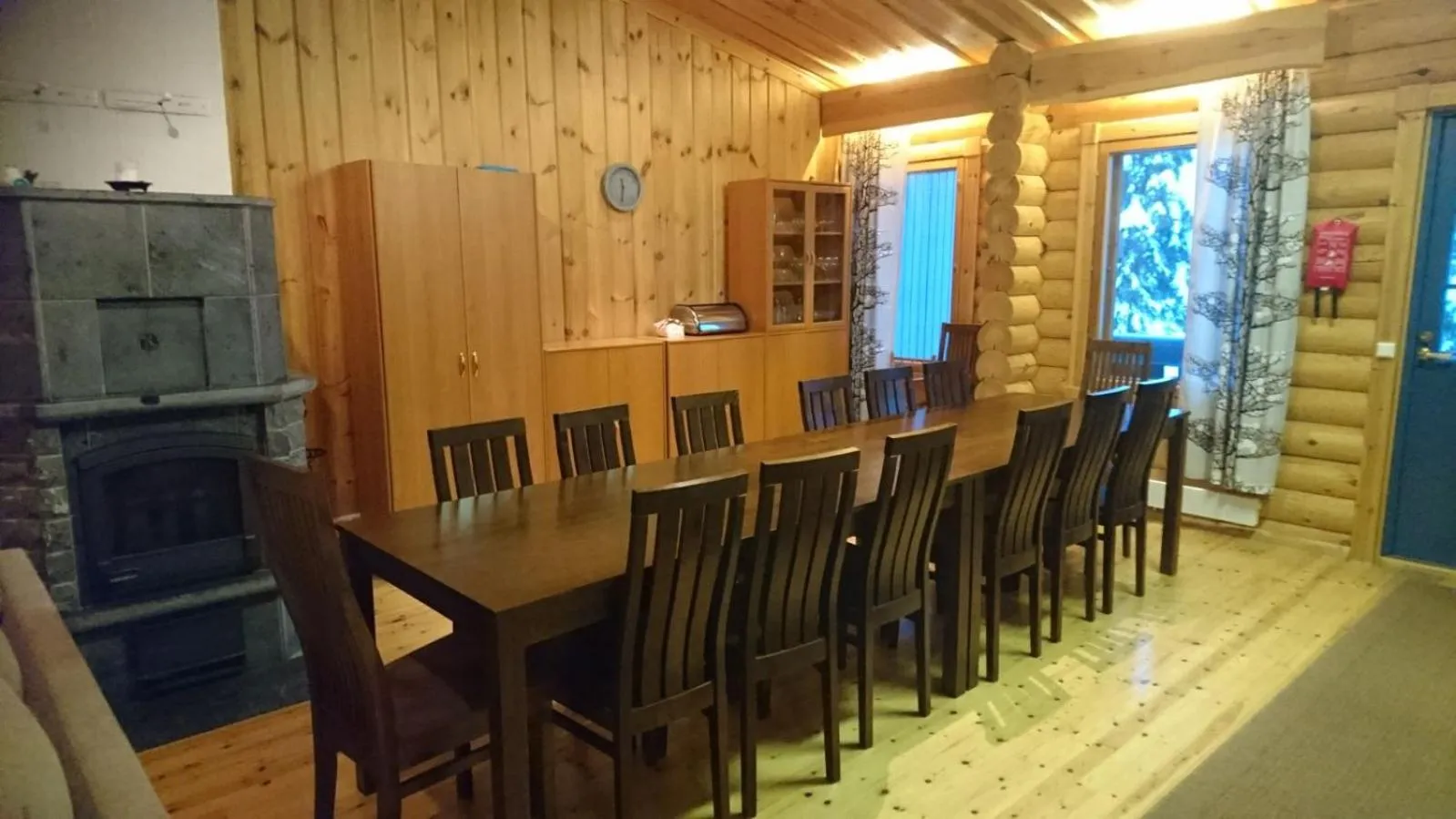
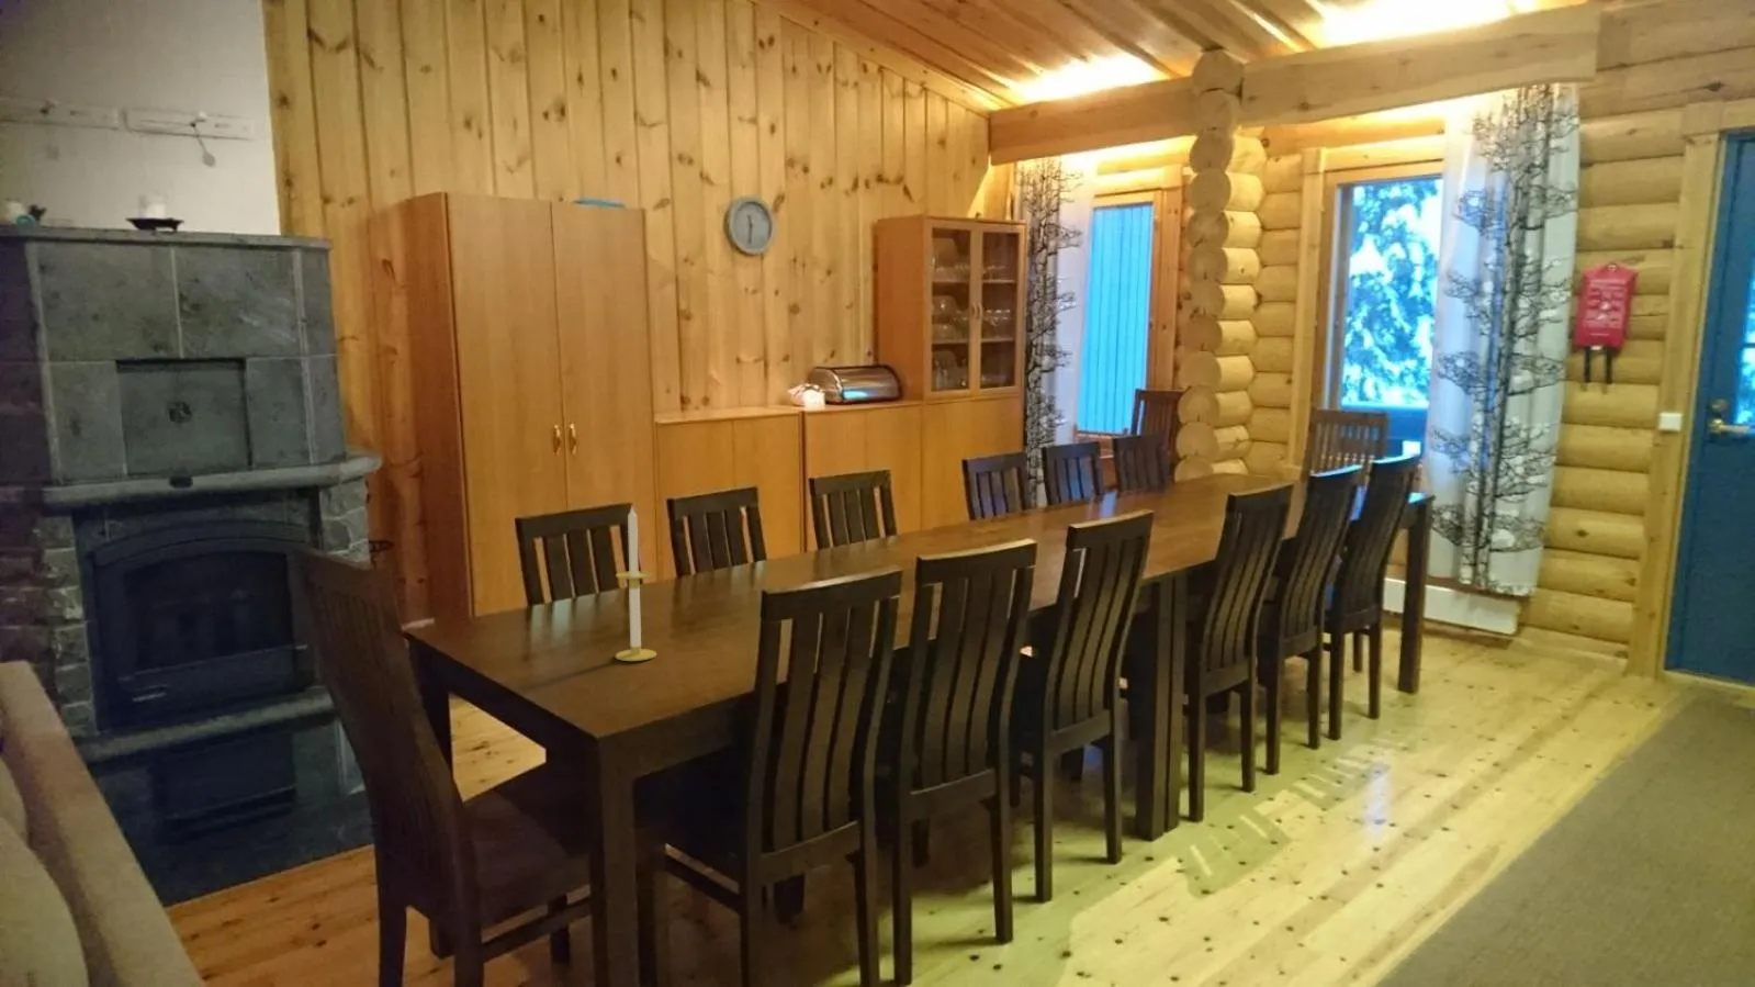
+ candle [615,506,657,662]
